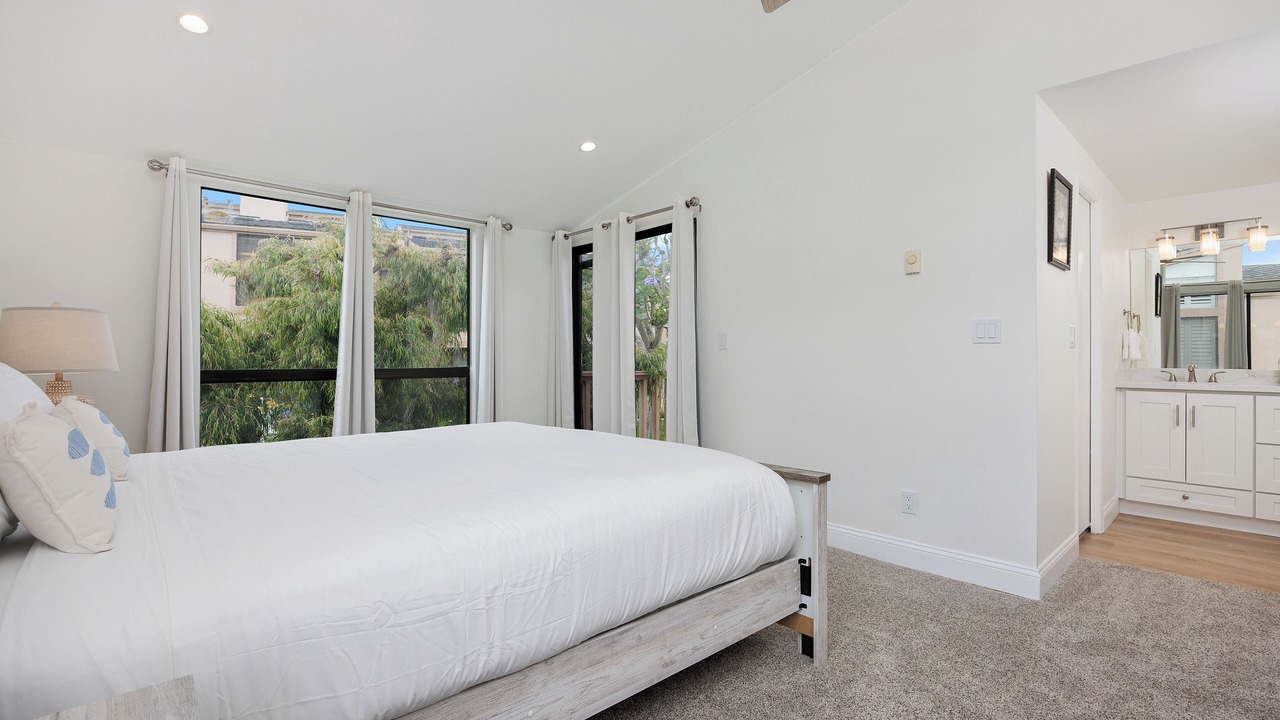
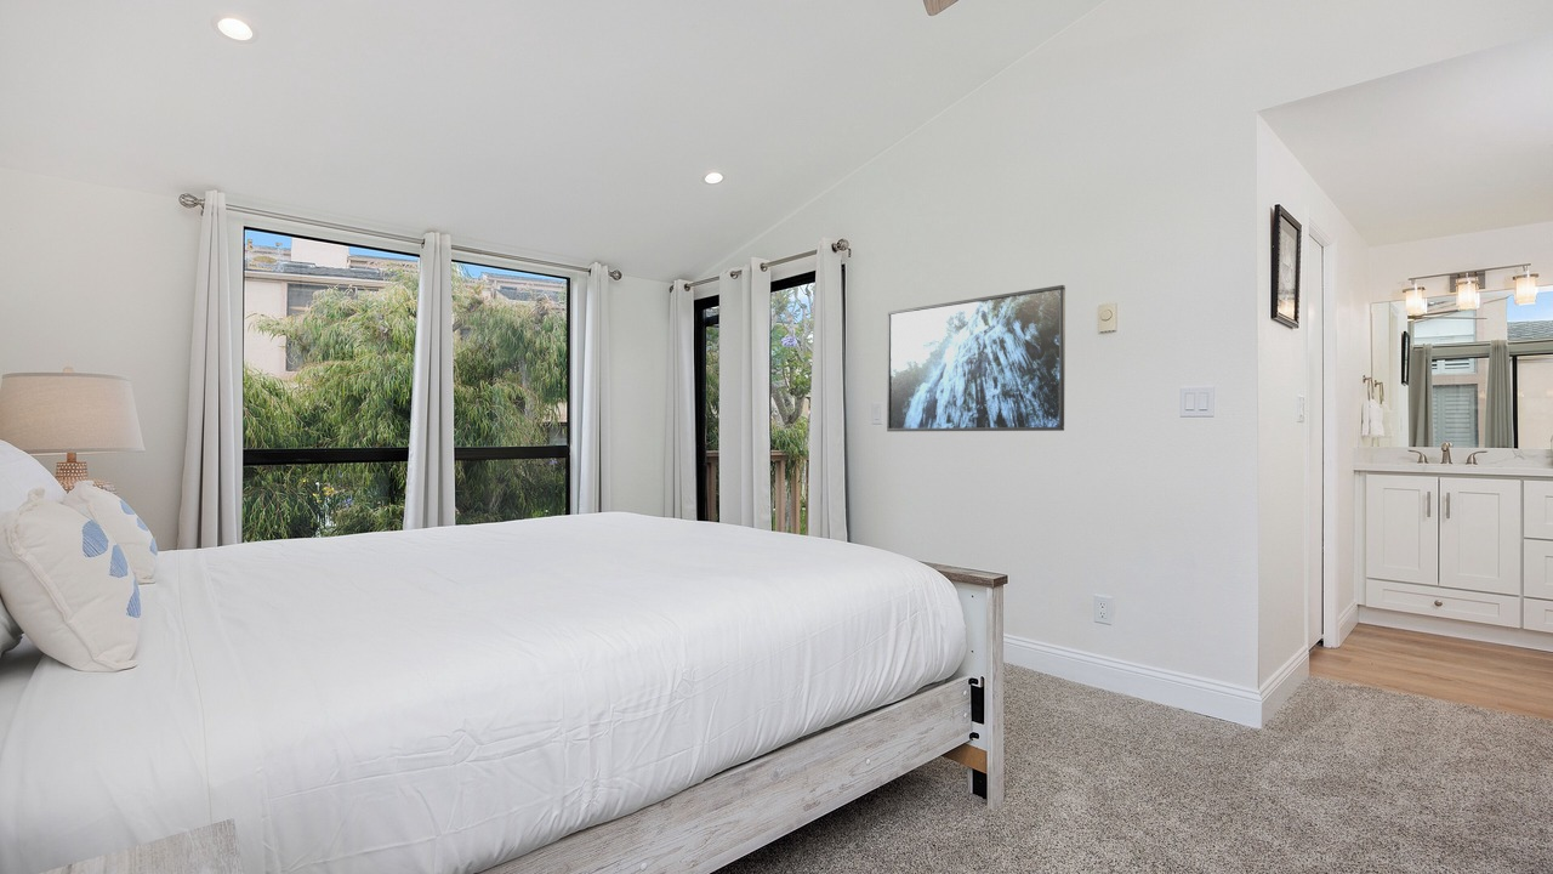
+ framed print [886,284,1066,432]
